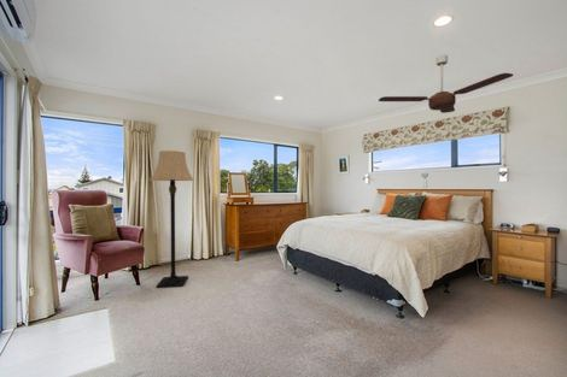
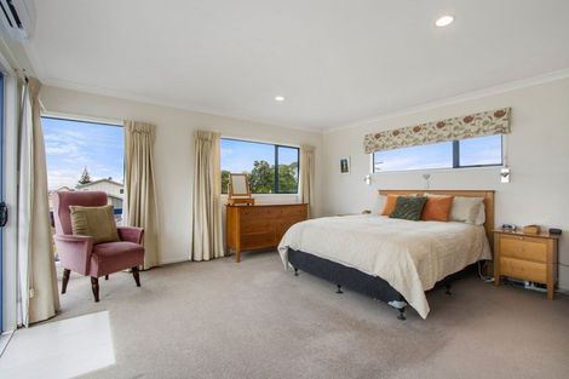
- lamp [150,149,195,289]
- ceiling fan [378,54,514,114]
